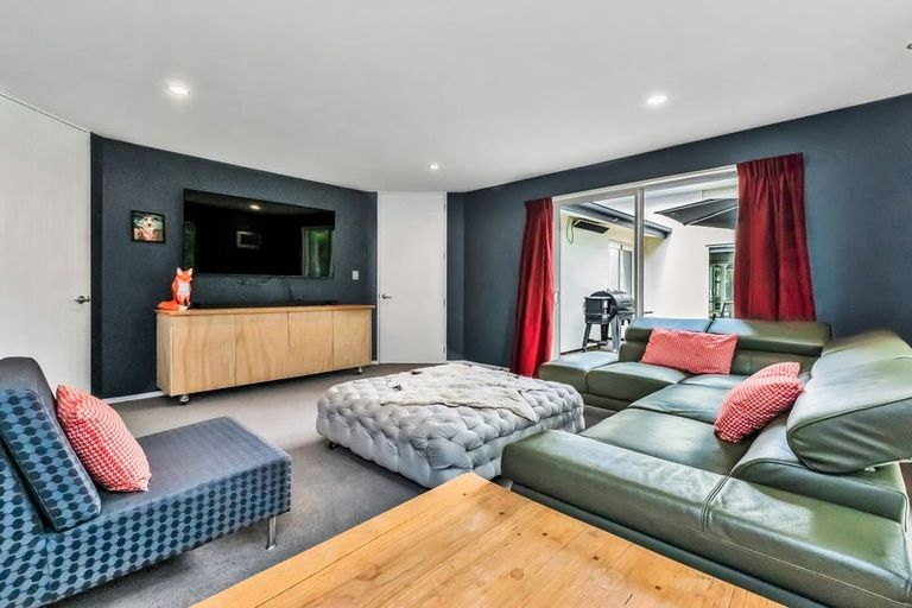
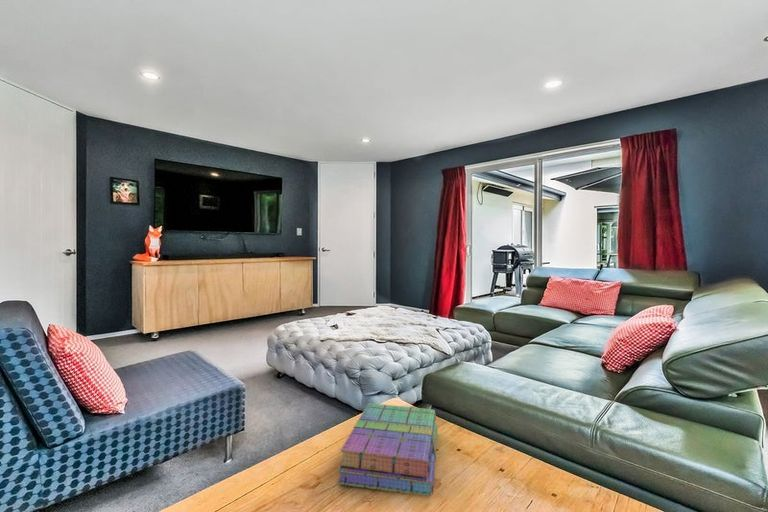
+ books [336,402,438,497]
